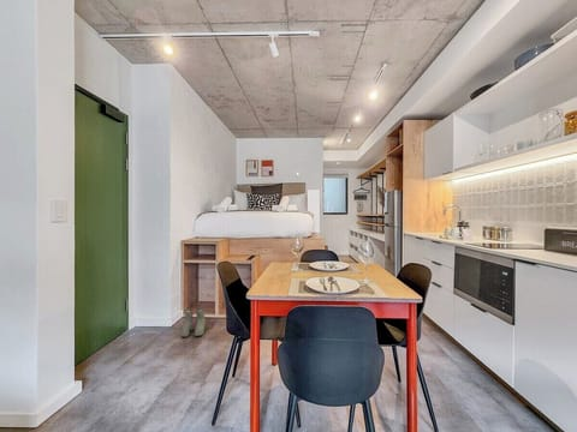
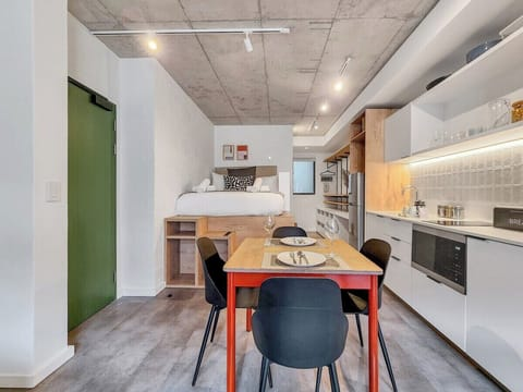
- boots [180,307,207,338]
